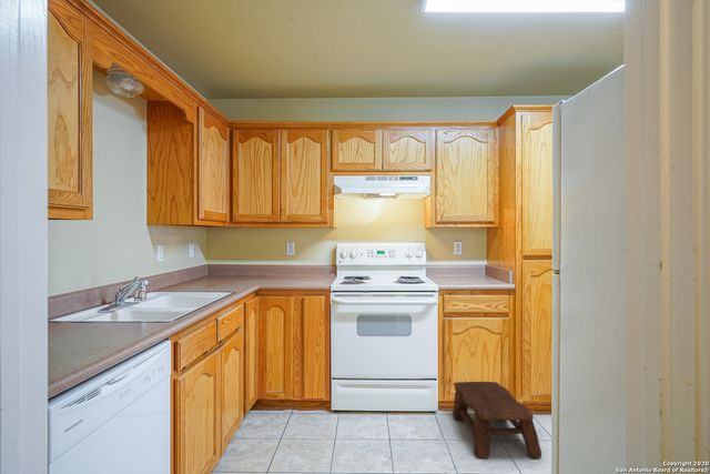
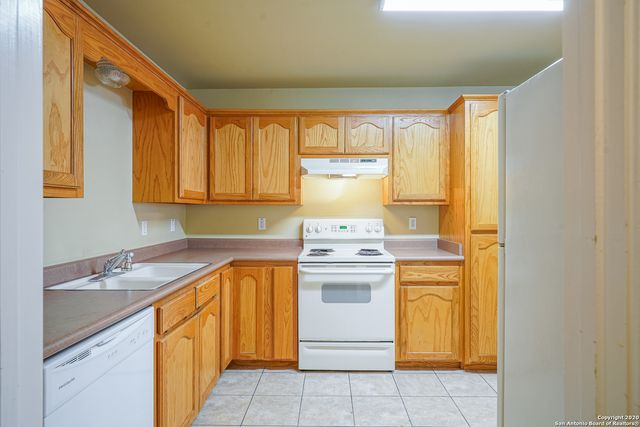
- stool [452,381,542,460]
